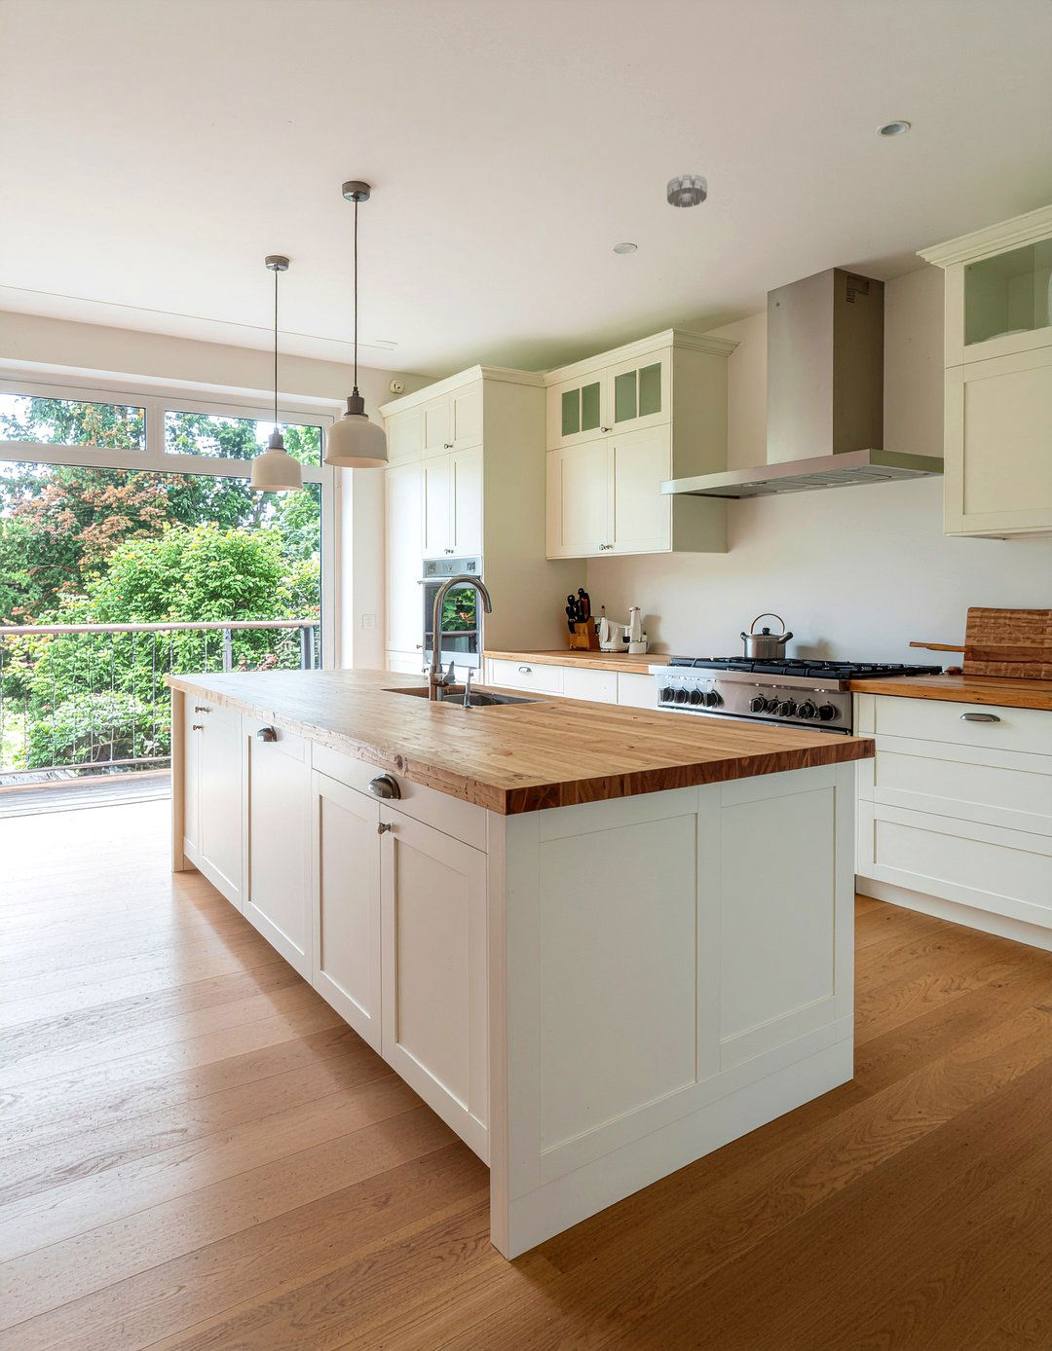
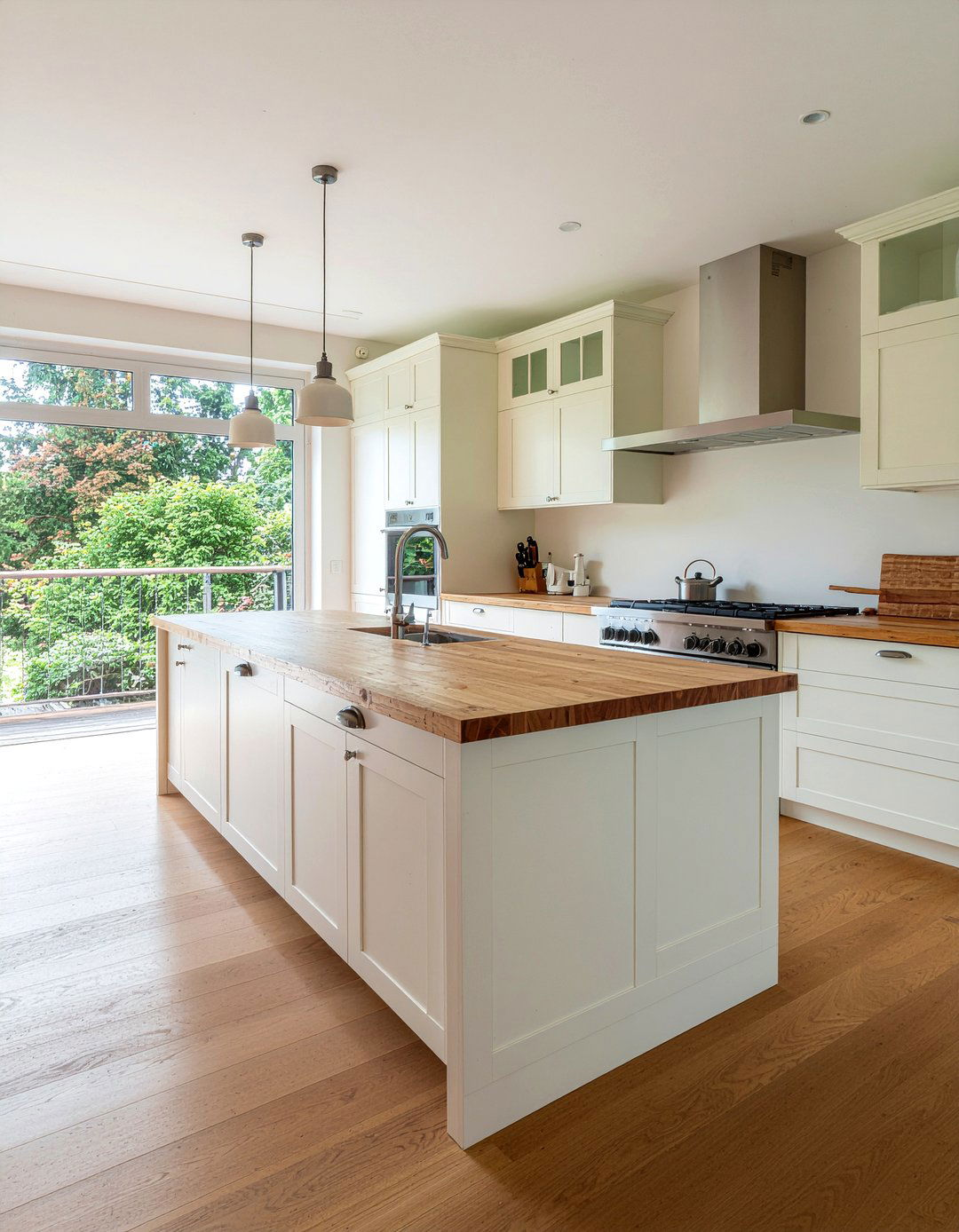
- smoke detector [666,172,709,208]
